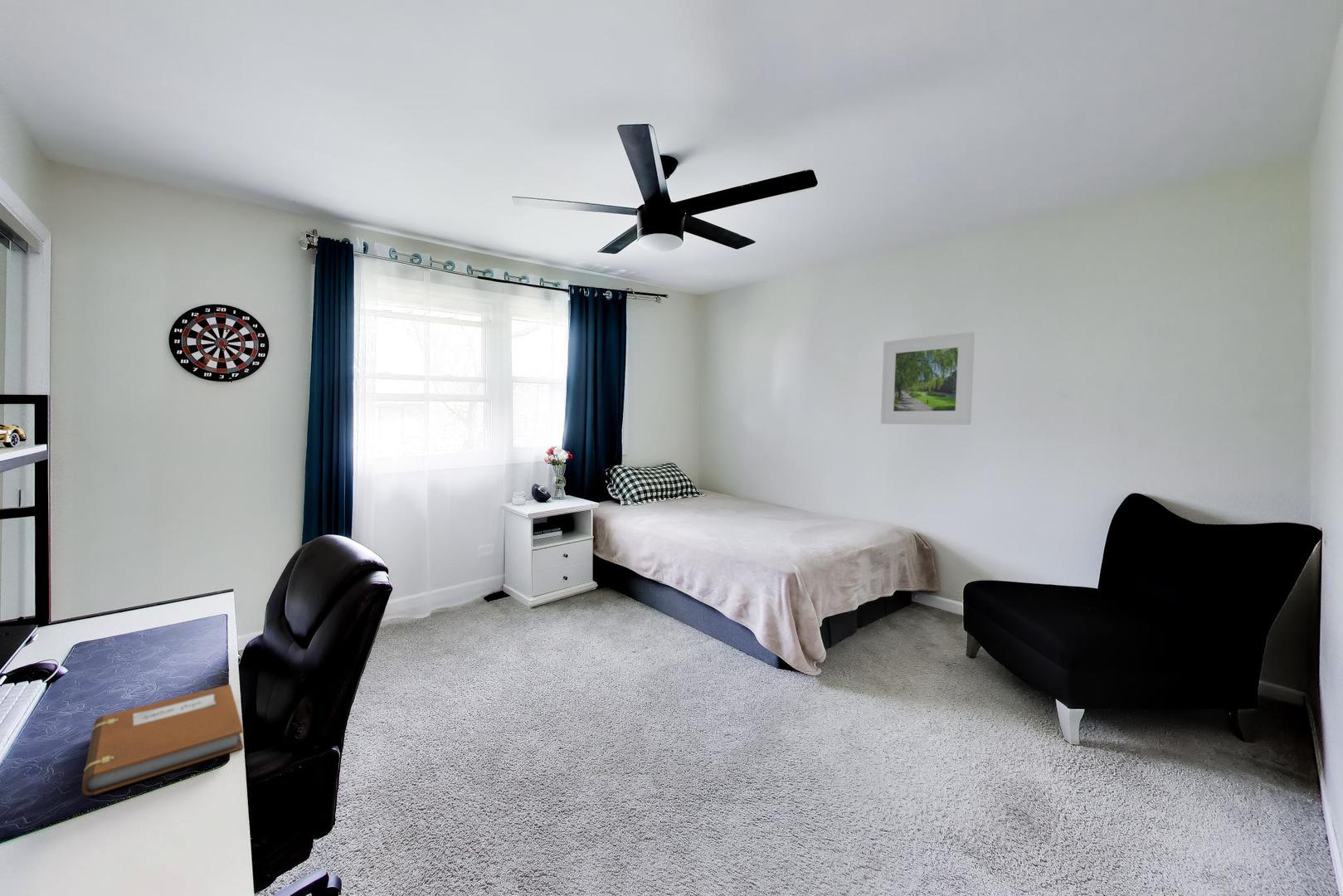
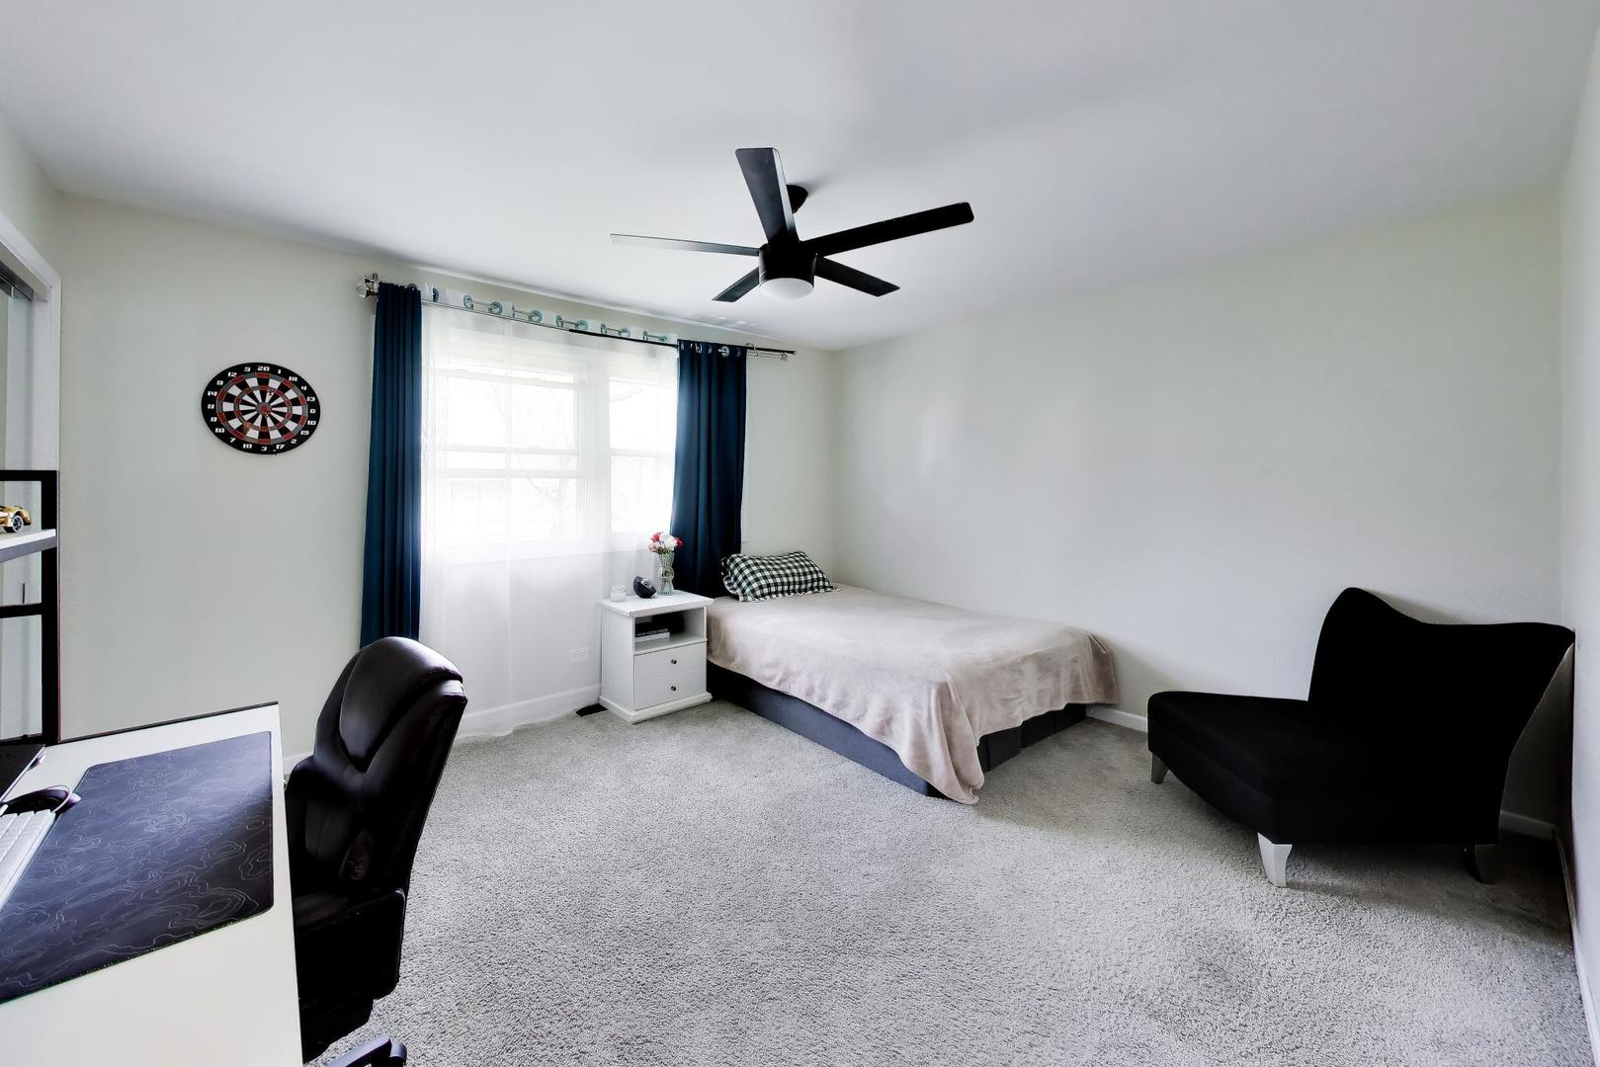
- notebook [81,684,244,796]
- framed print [880,331,976,426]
